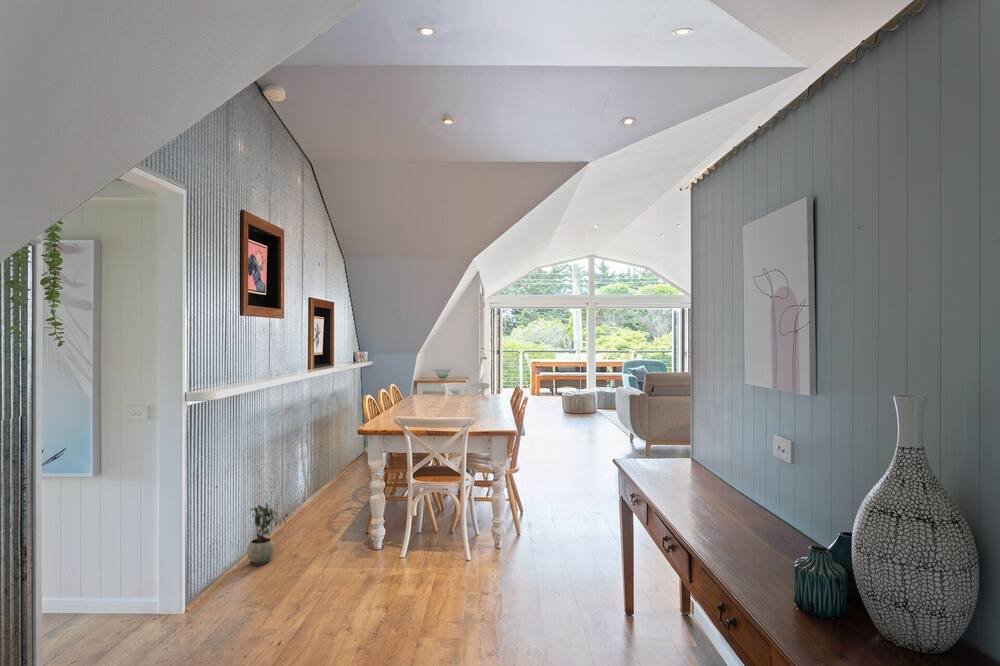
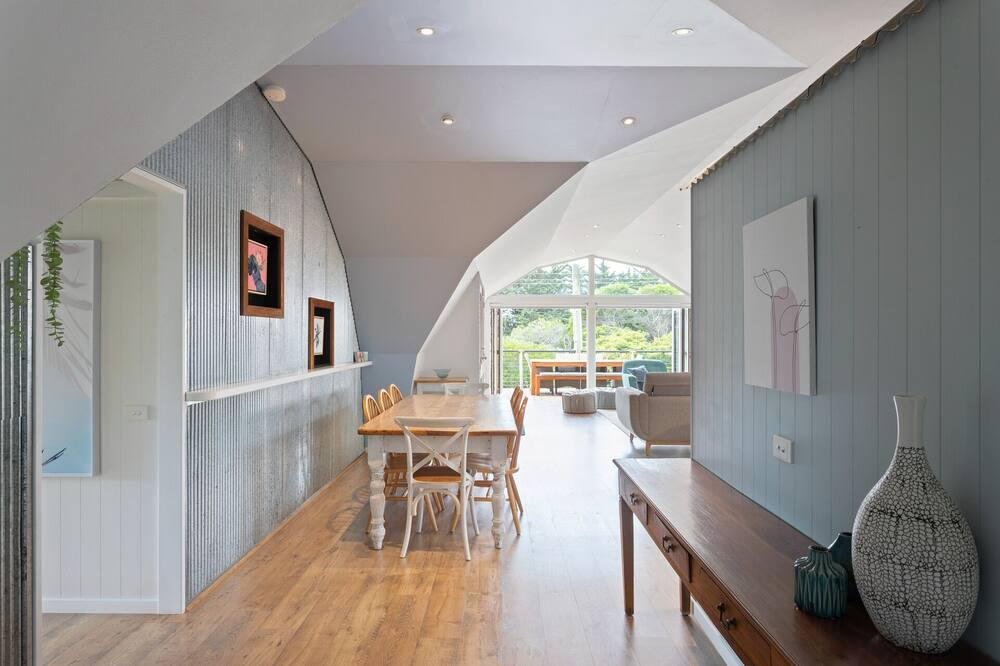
- potted plant [246,501,289,566]
